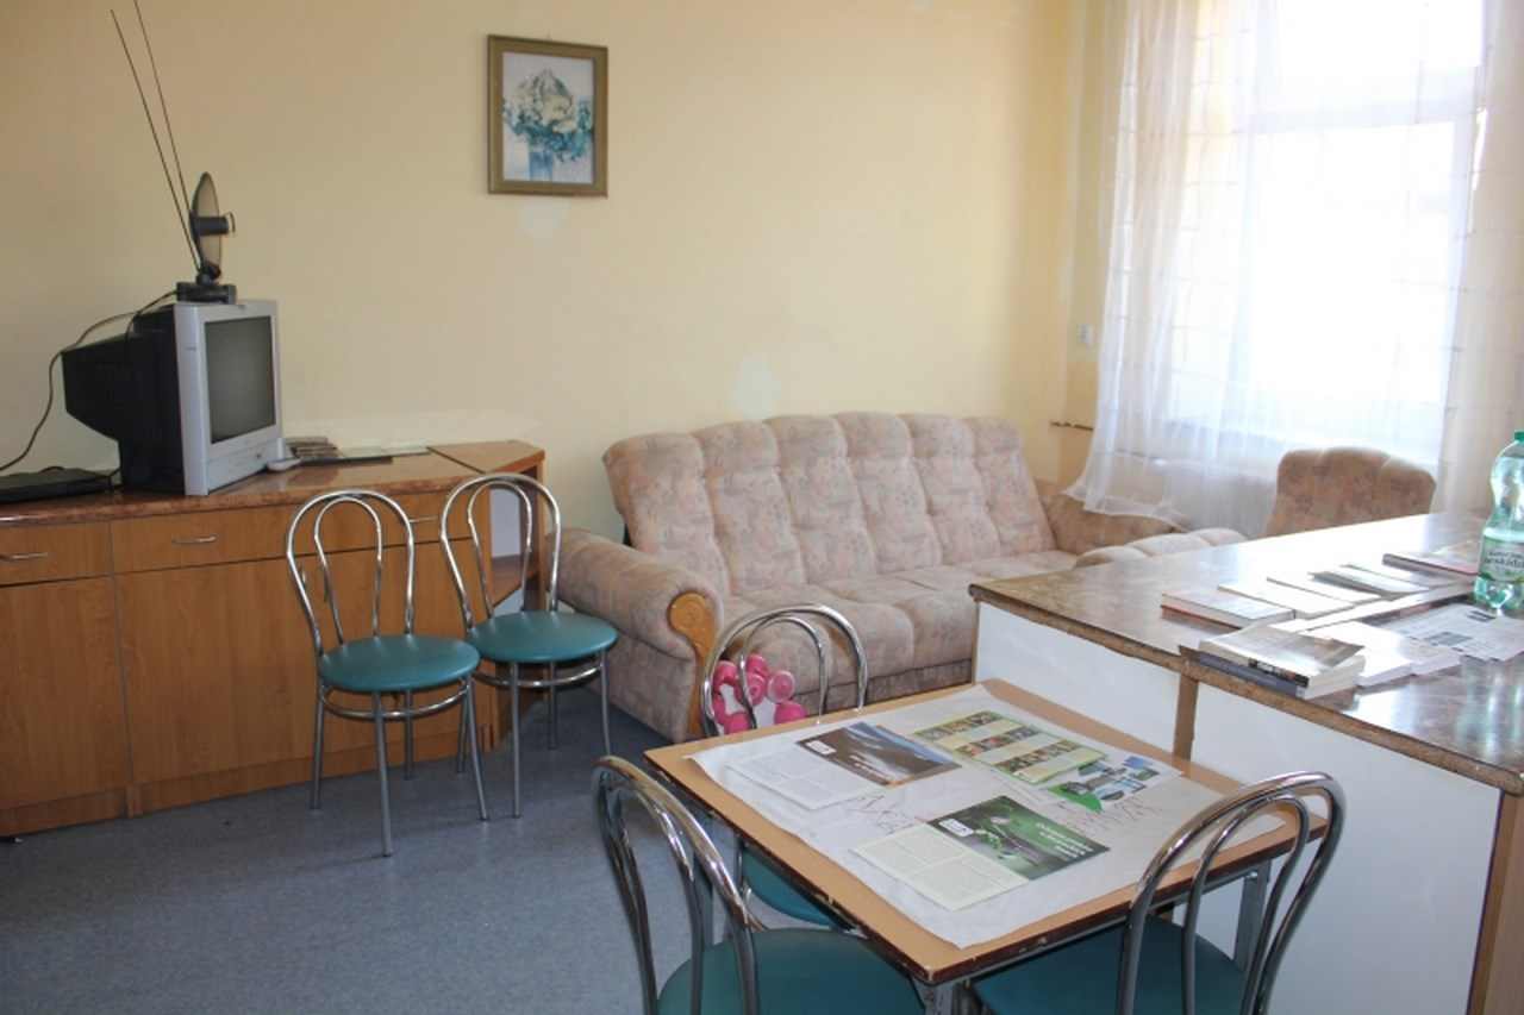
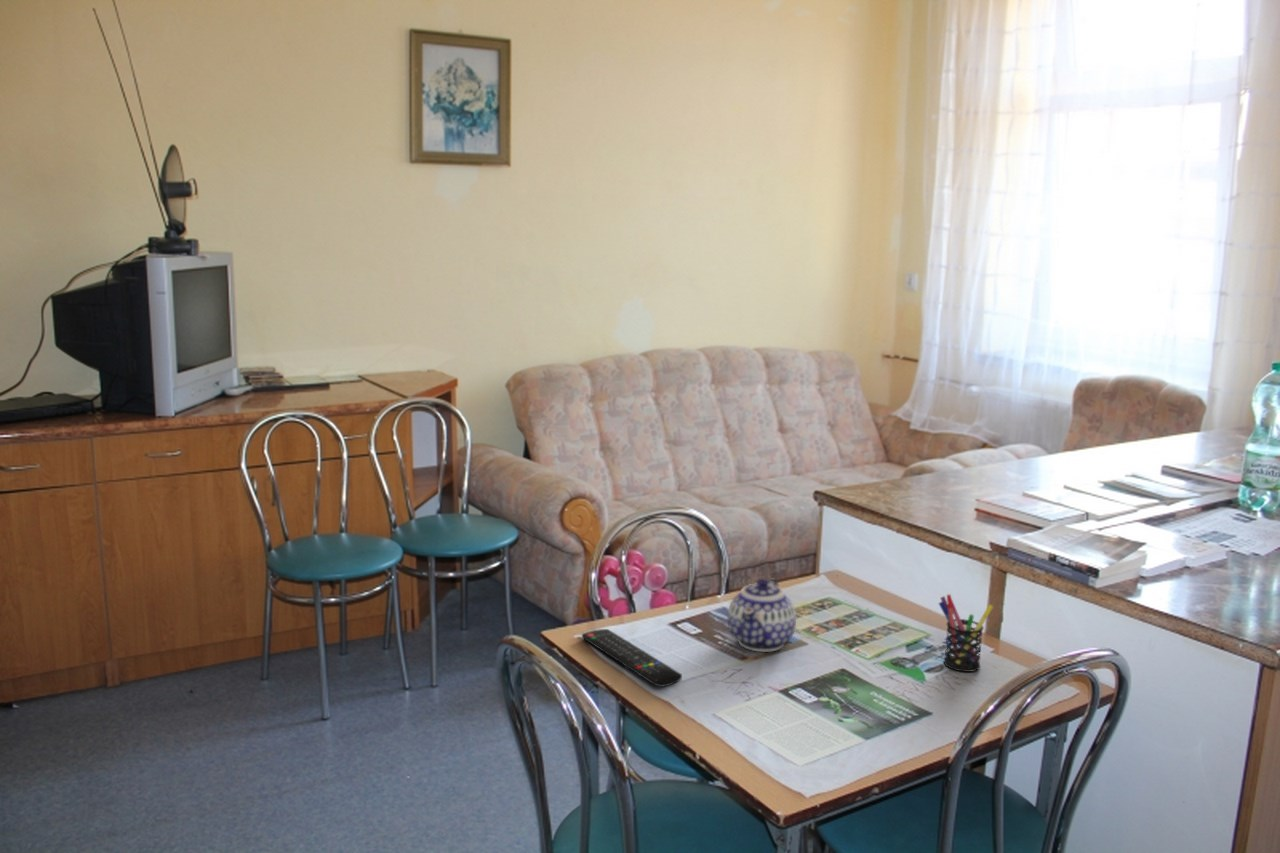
+ teapot [727,578,797,652]
+ remote control [581,628,683,688]
+ pen holder [937,593,994,673]
